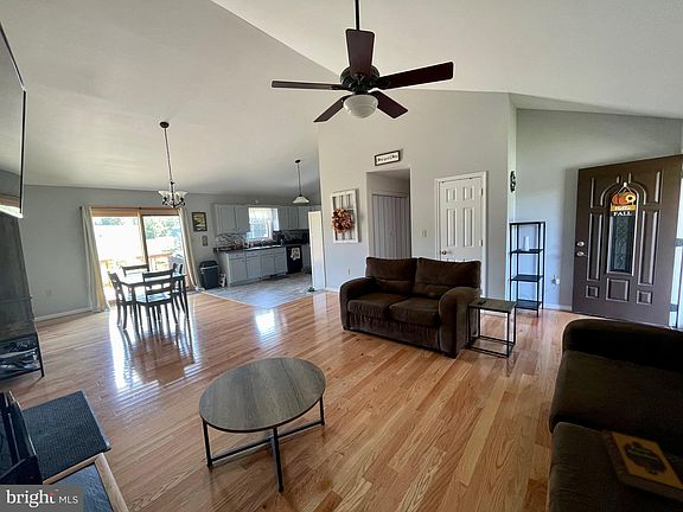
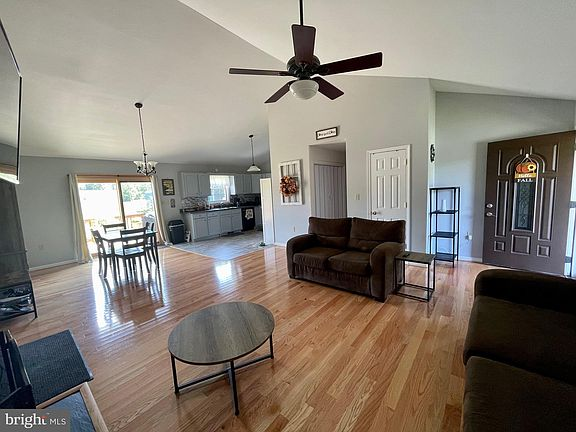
- hardback book [600,429,683,504]
